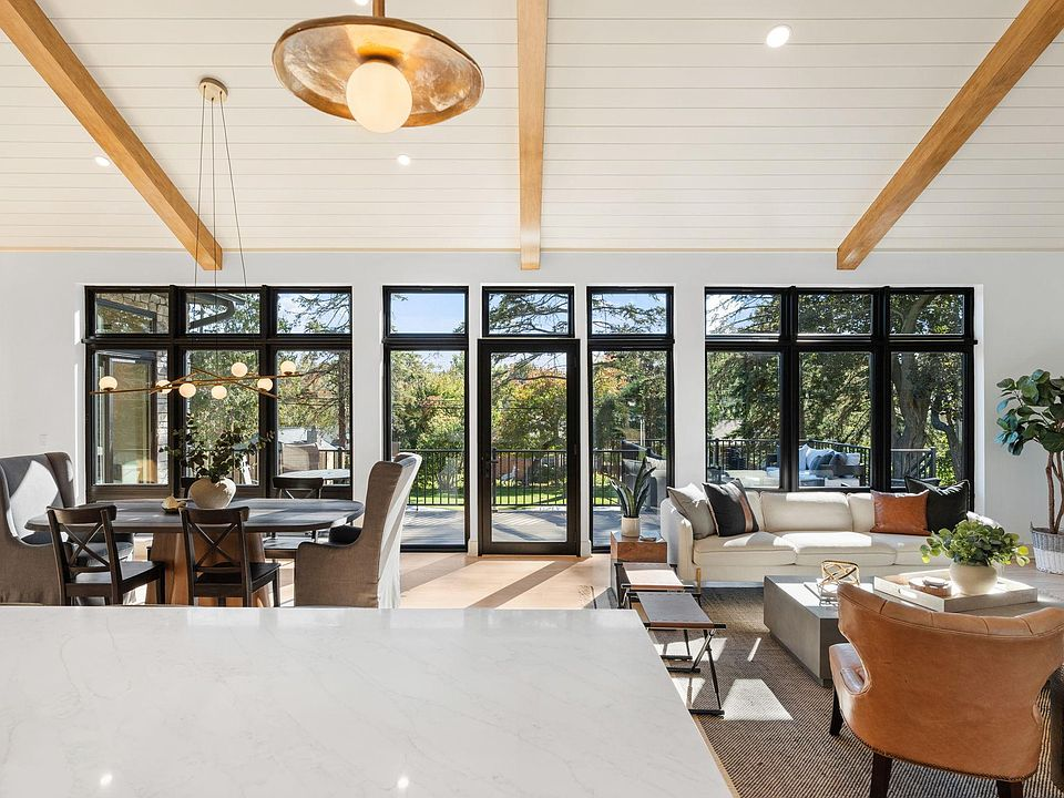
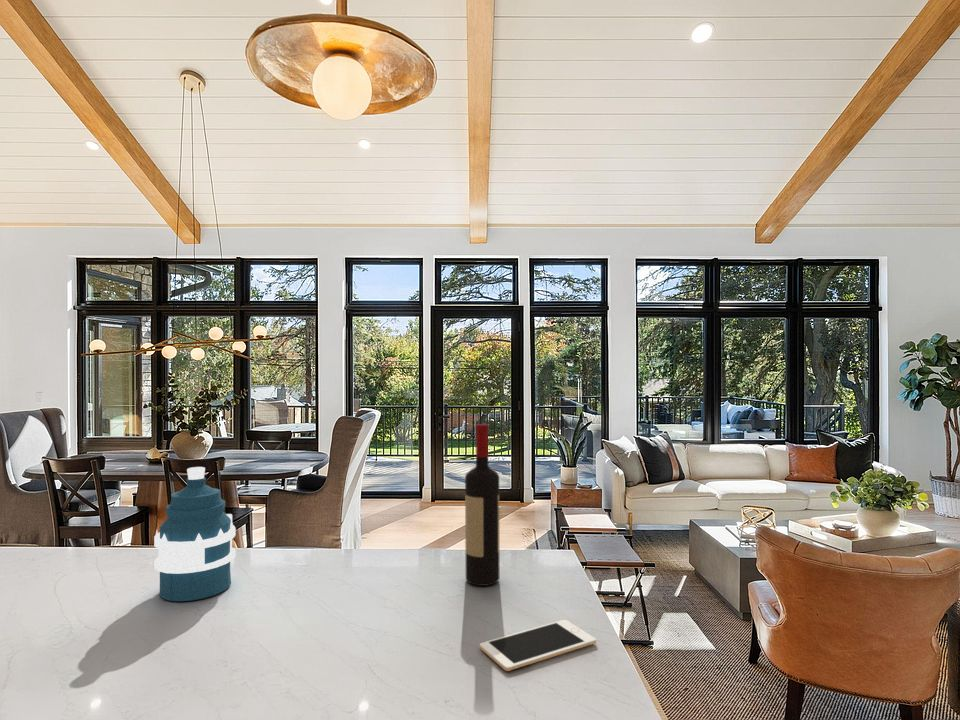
+ water bottle [153,466,237,602]
+ cell phone [479,619,597,672]
+ wine bottle [464,423,500,587]
